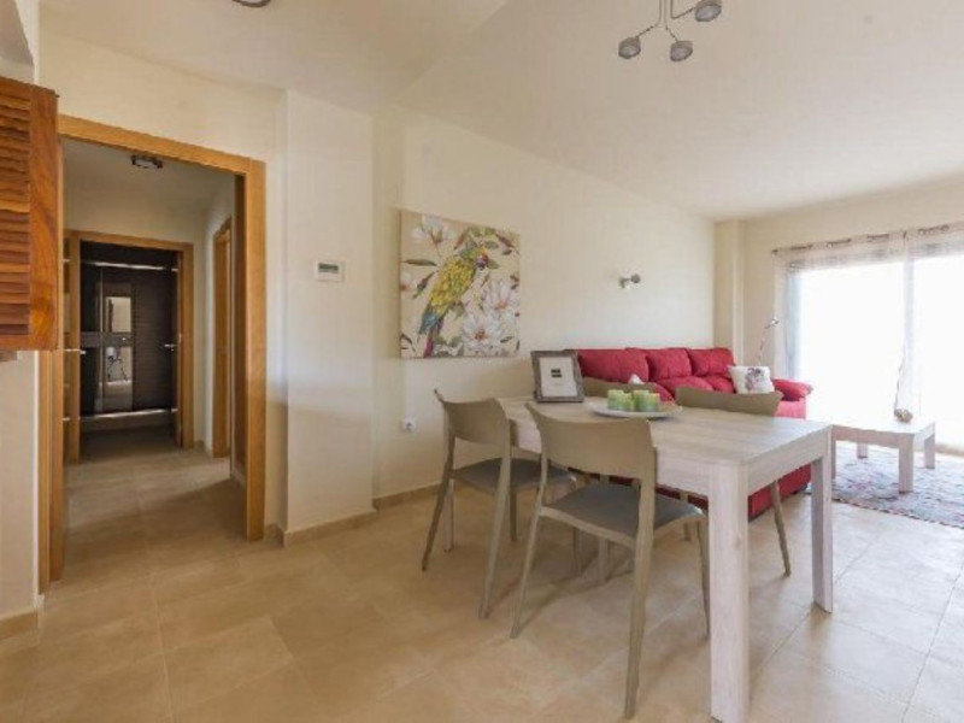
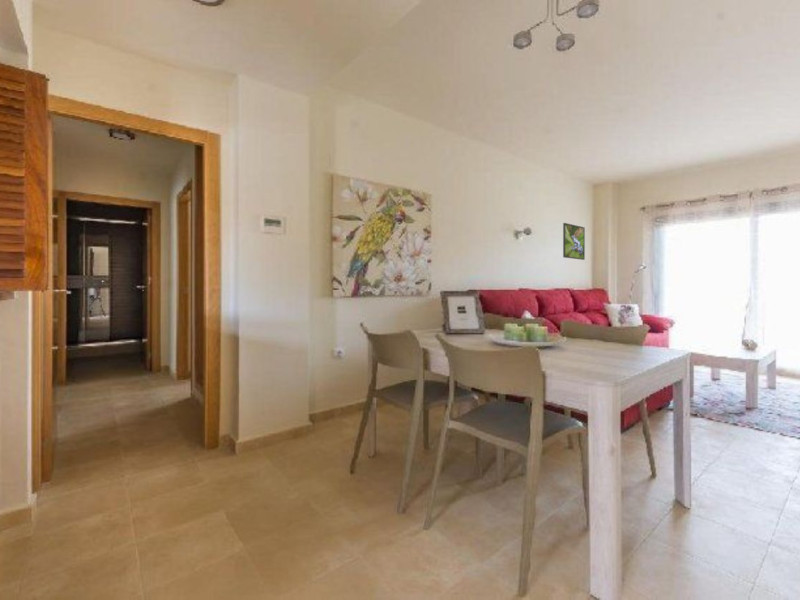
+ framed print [562,222,586,261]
